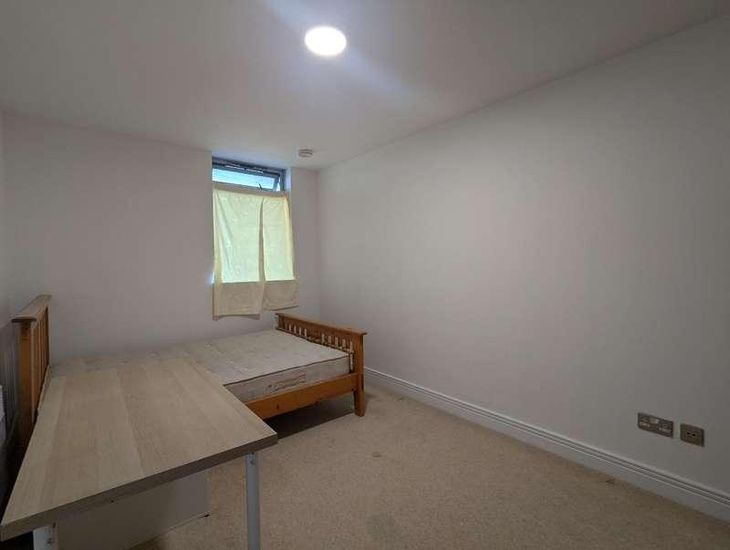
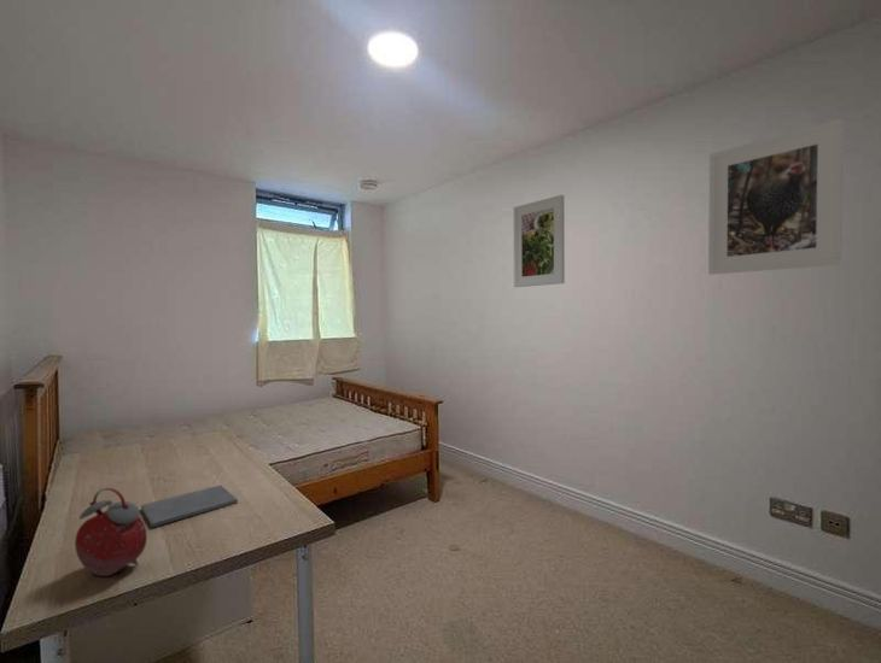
+ alarm clock [74,487,148,577]
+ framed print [513,194,566,288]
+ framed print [707,118,845,276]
+ notepad [140,485,239,528]
